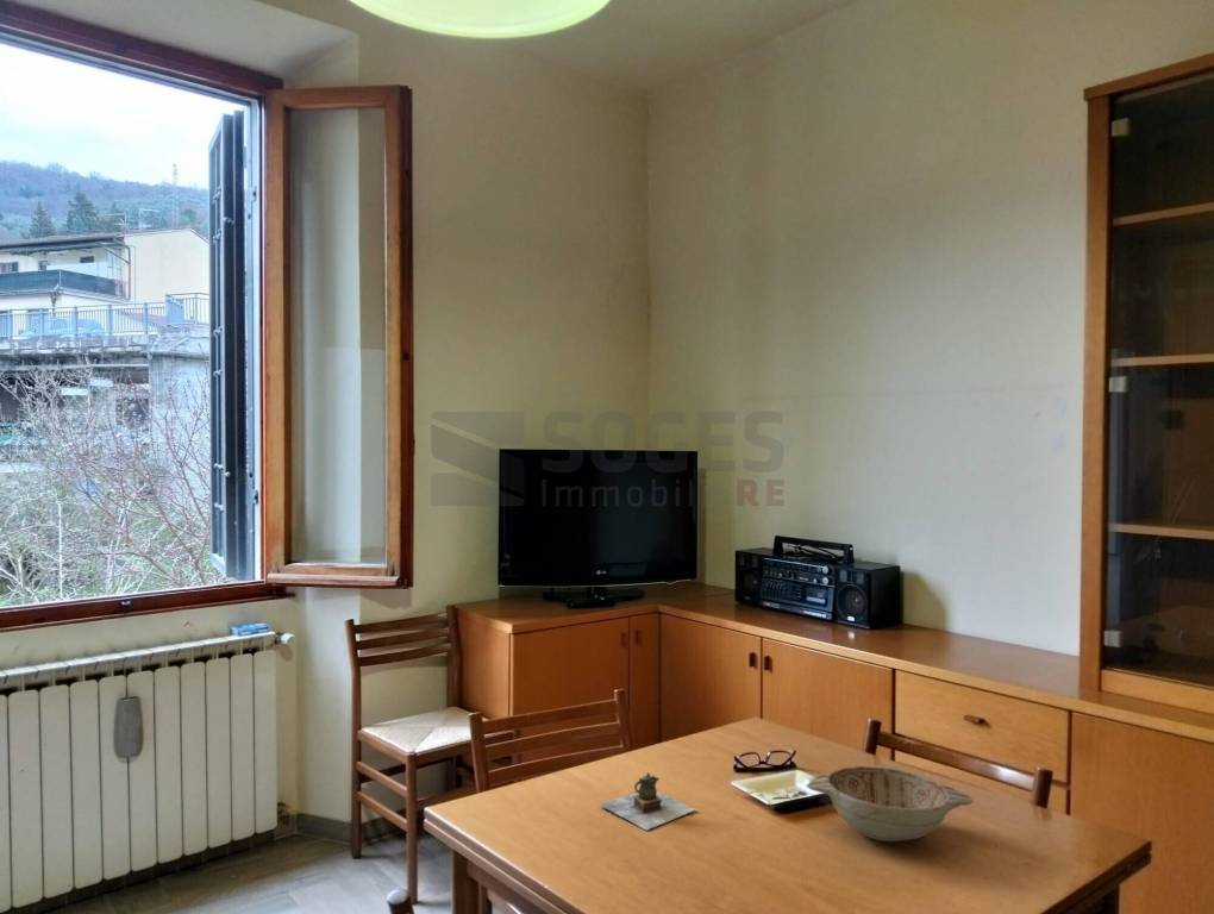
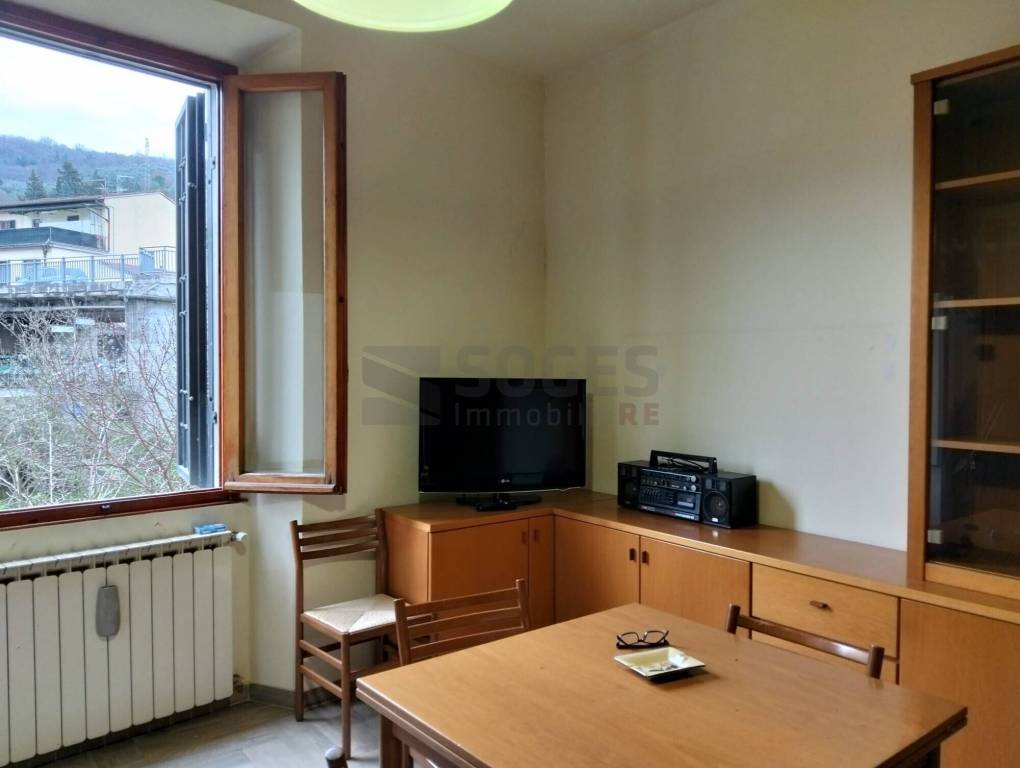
- decorative bowl [805,765,975,843]
- teapot [600,771,696,832]
